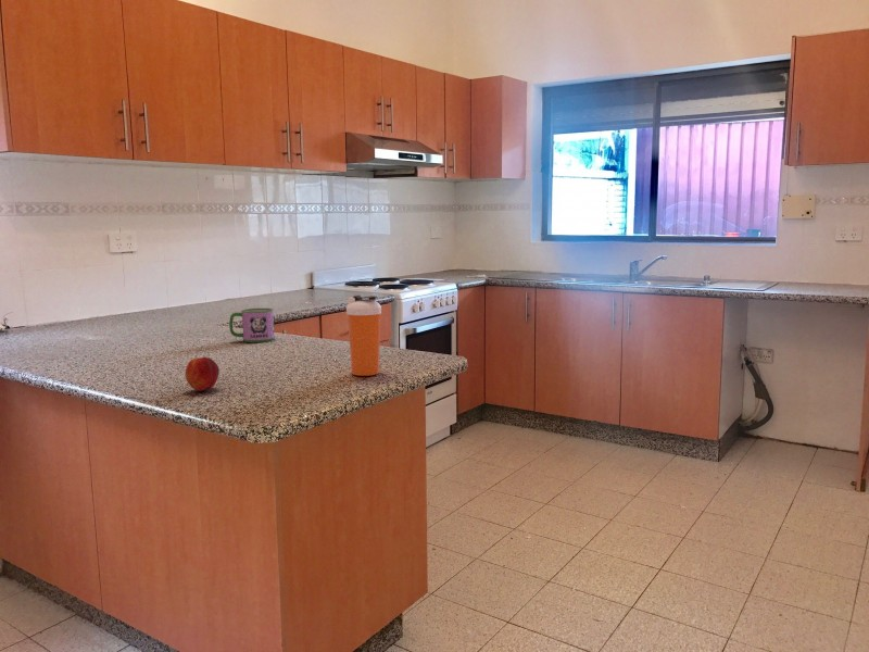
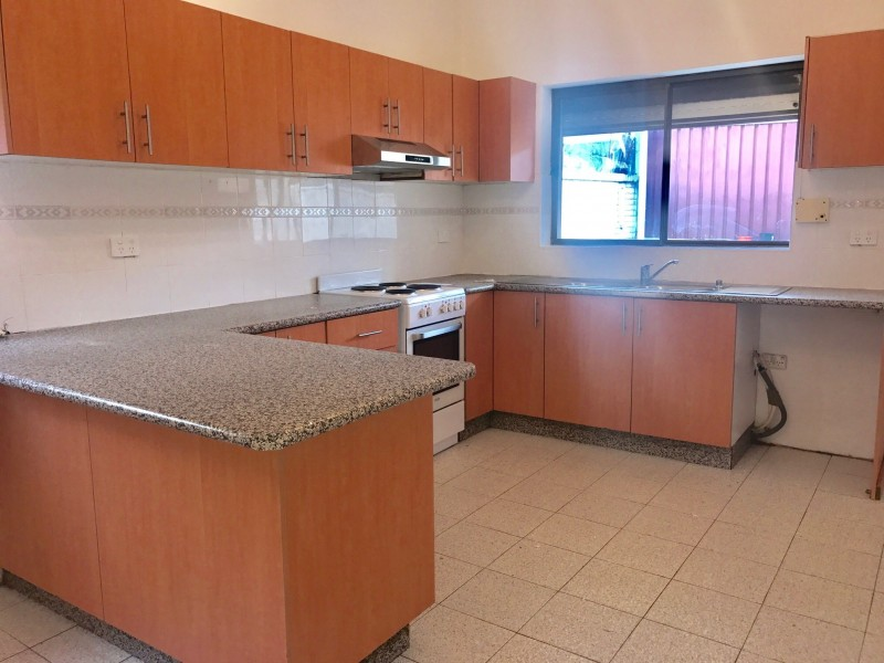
- shaker bottle [345,294,382,377]
- peach [185,356,221,392]
- mug [228,308,276,343]
